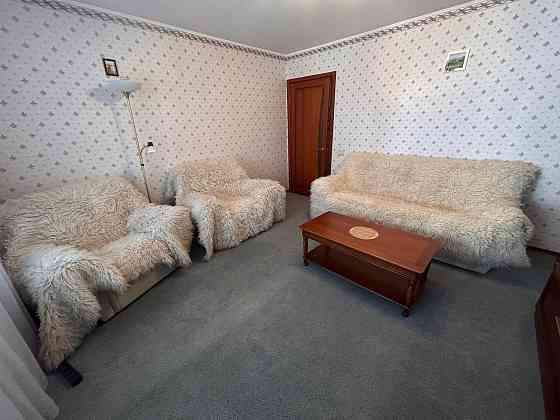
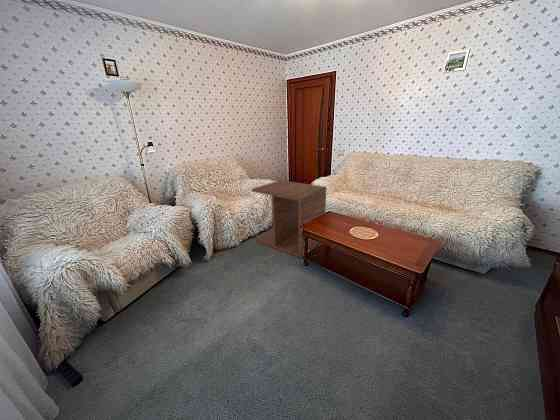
+ side table [251,179,327,259]
